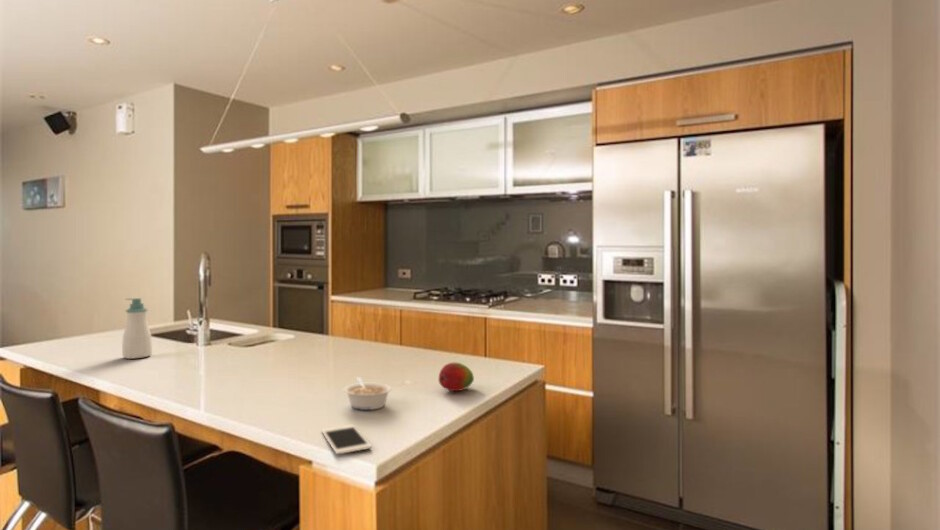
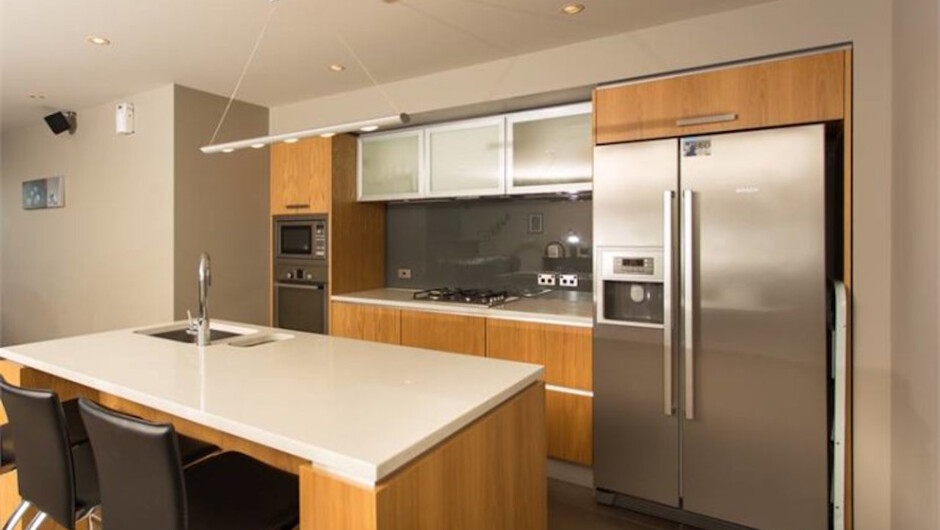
- fruit [437,362,475,392]
- legume [343,376,393,411]
- cell phone [321,424,372,455]
- soap bottle [121,297,153,360]
